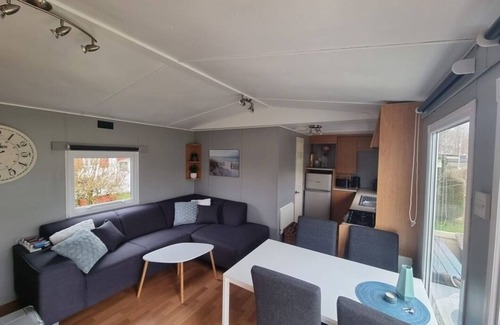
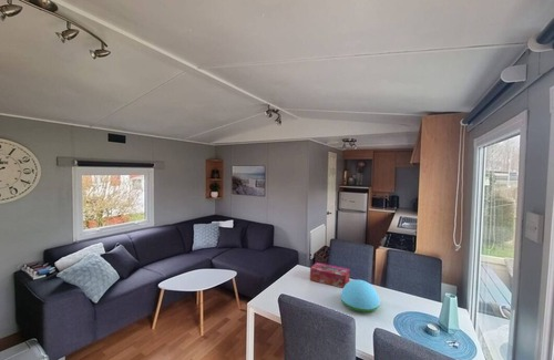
+ bowl [340,278,380,313]
+ tissue box [309,261,350,289]
